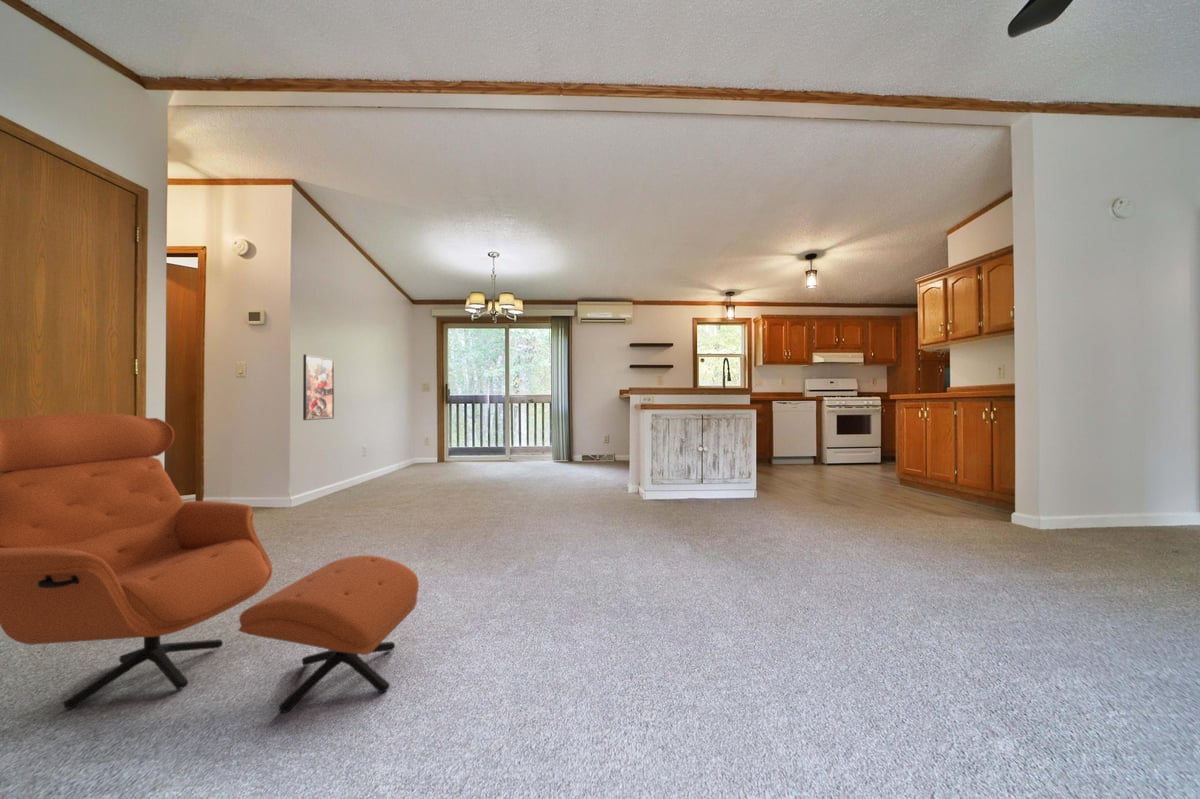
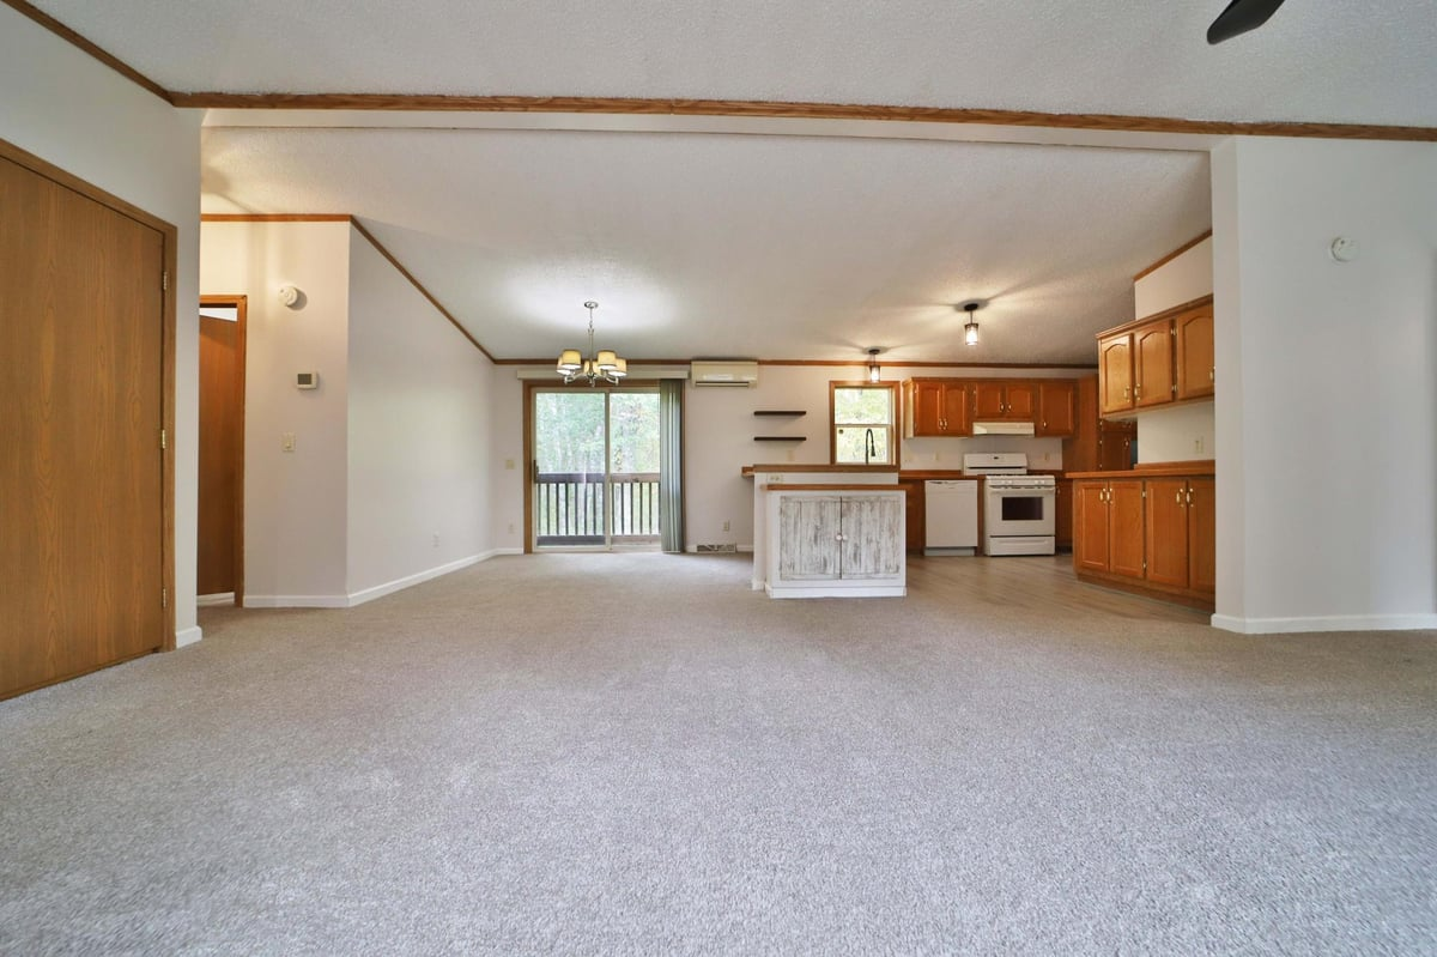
- armchair [0,412,420,713]
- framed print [302,353,335,421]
